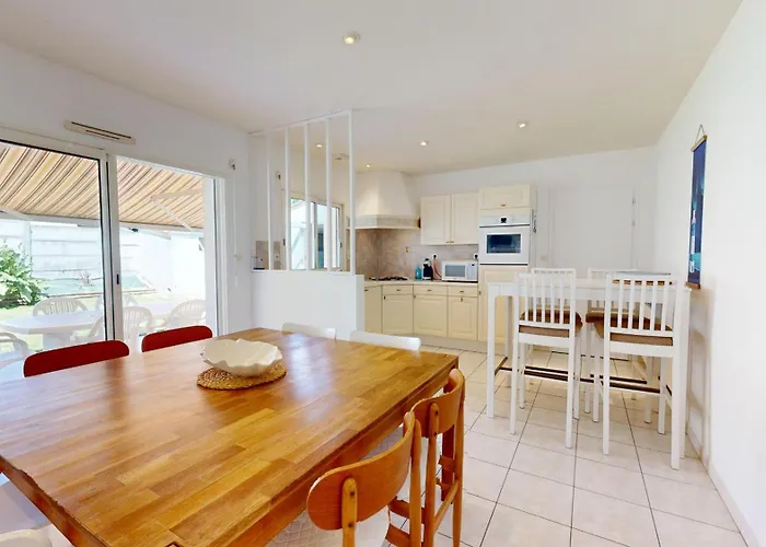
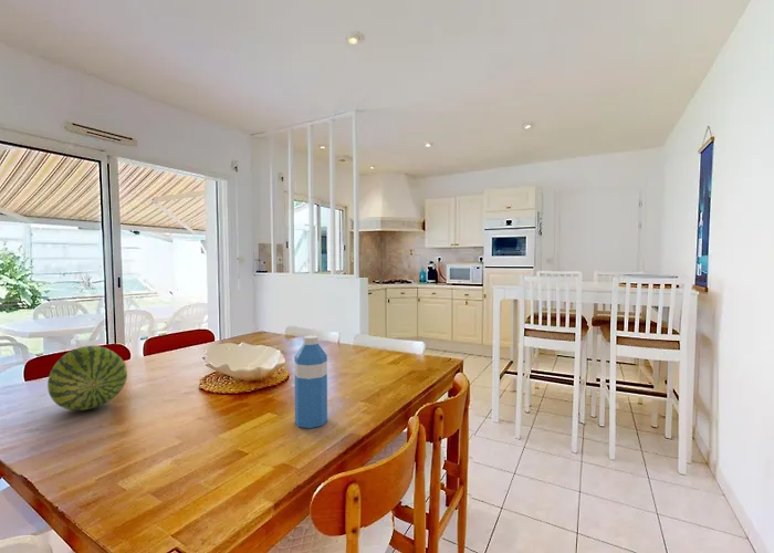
+ fruit [46,345,128,411]
+ water bottle [293,334,328,429]
